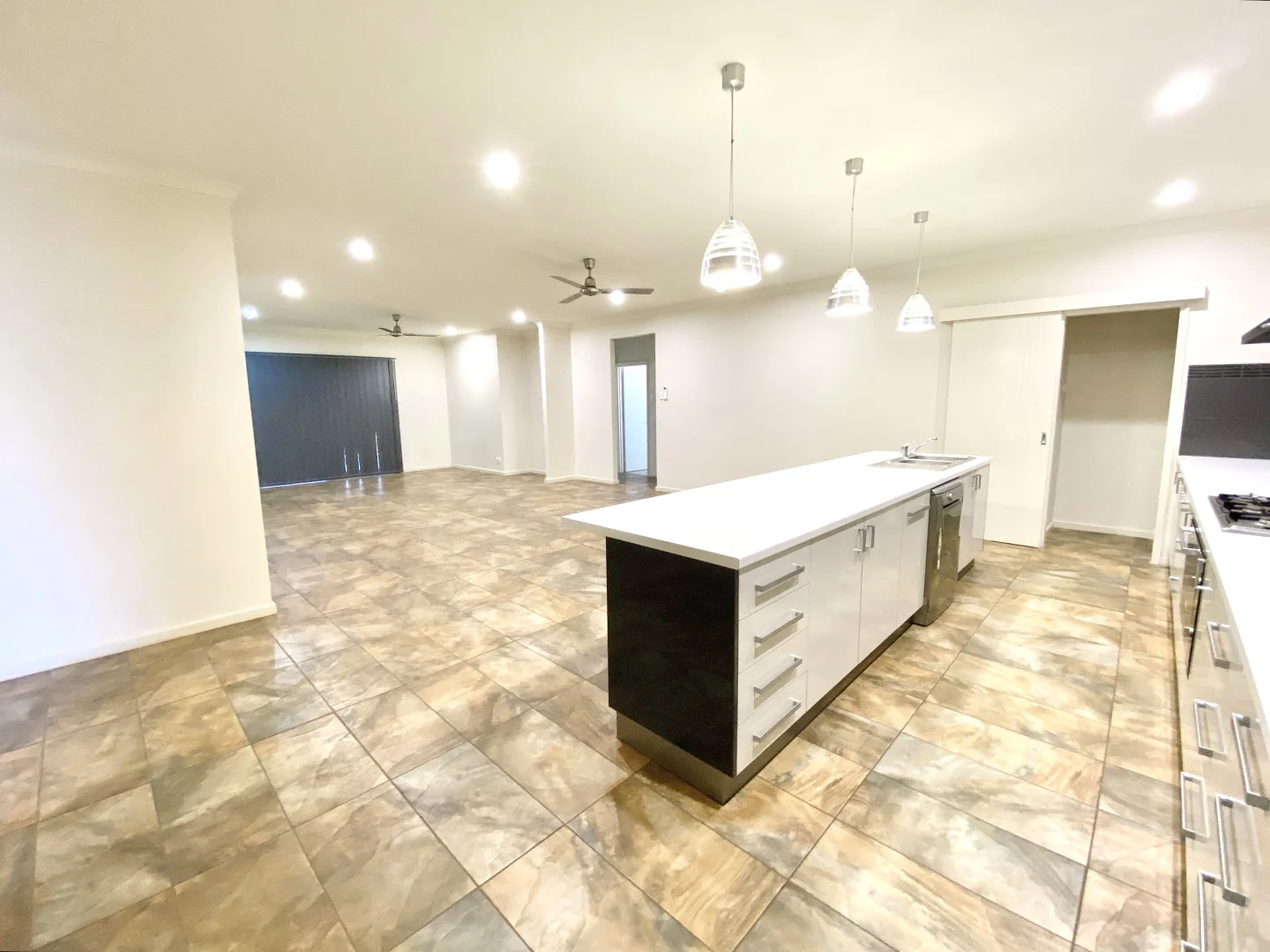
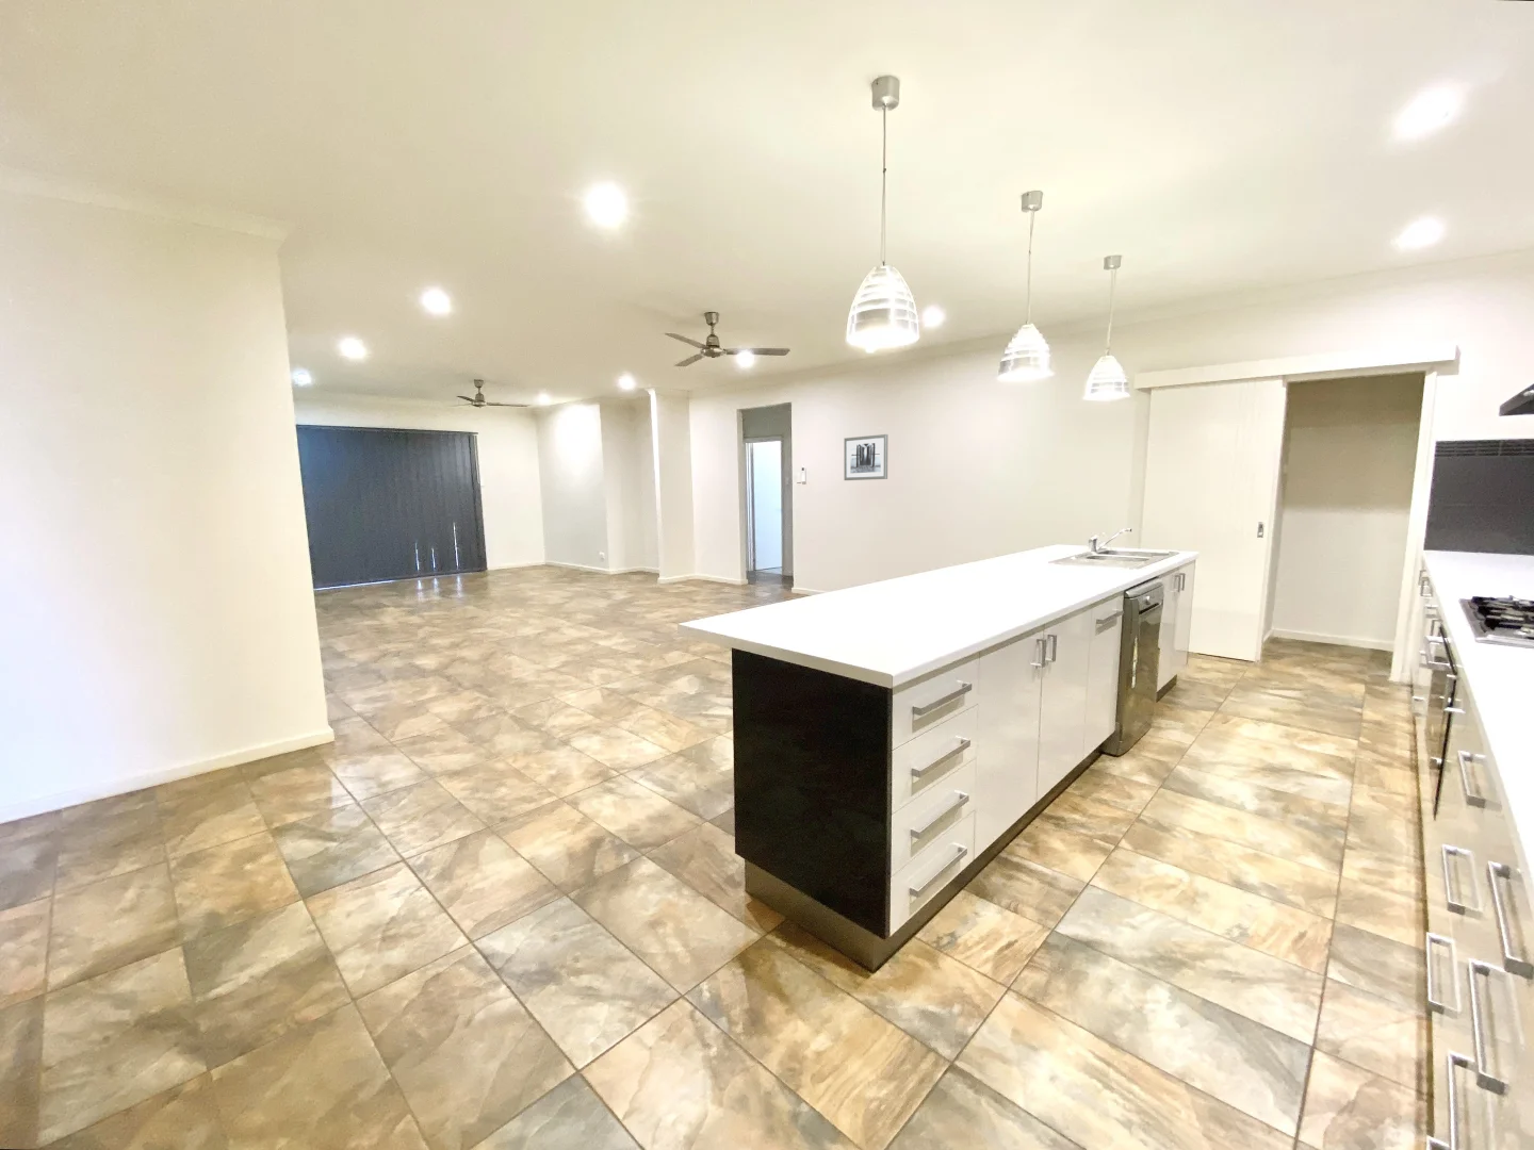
+ wall art [844,434,889,481]
